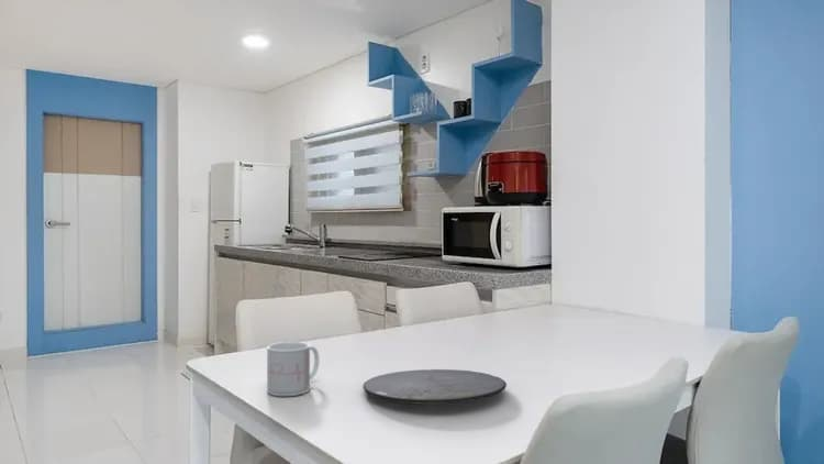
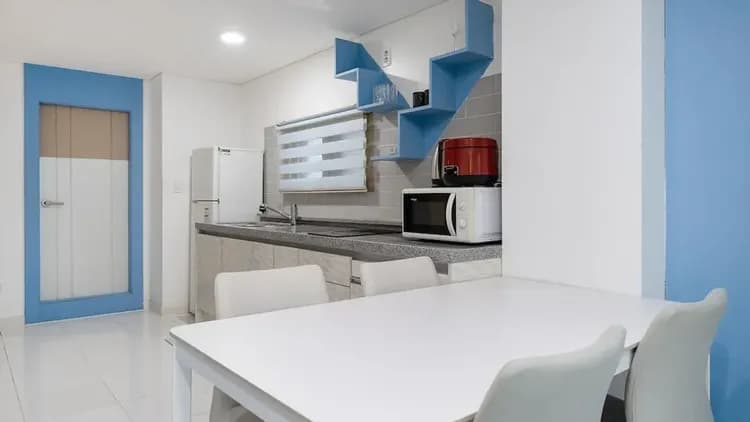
- plate [361,368,508,406]
- mug [266,341,321,397]
